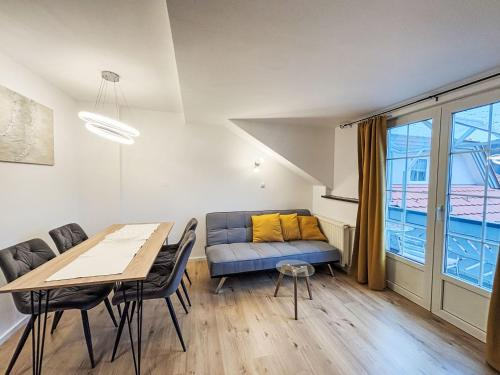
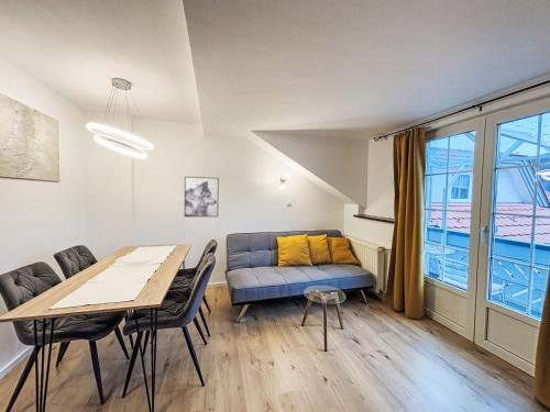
+ wall art [184,176,220,218]
